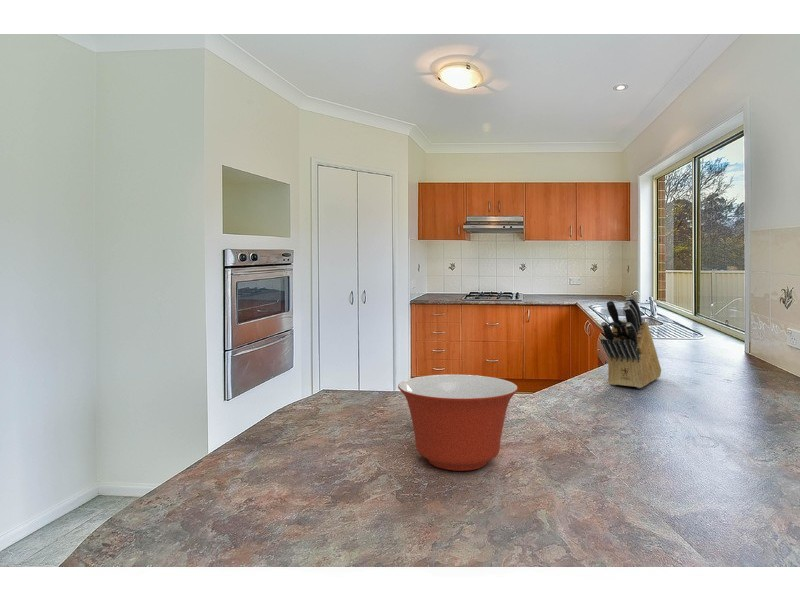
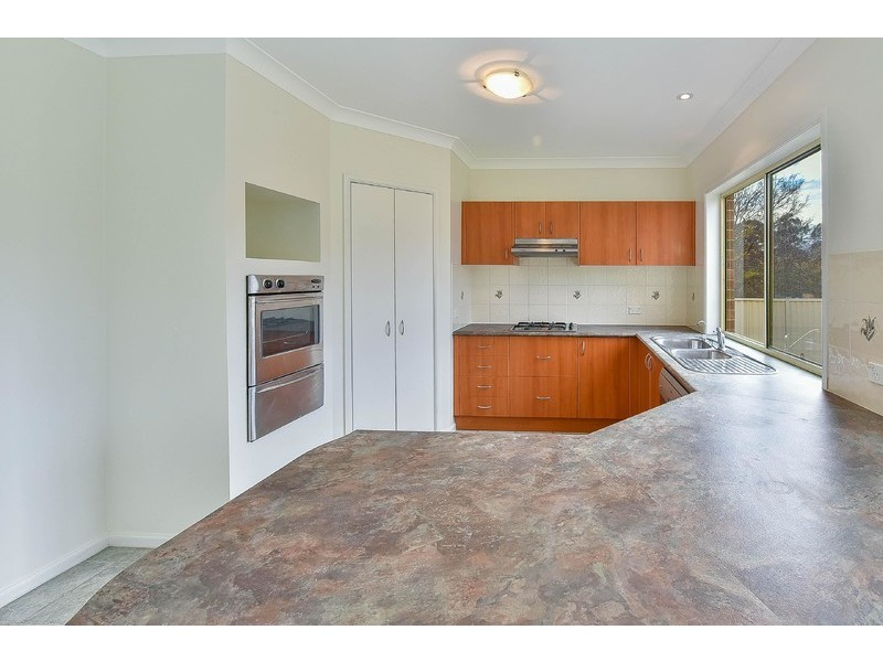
- mixing bowl [397,374,519,472]
- knife block [600,295,662,389]
